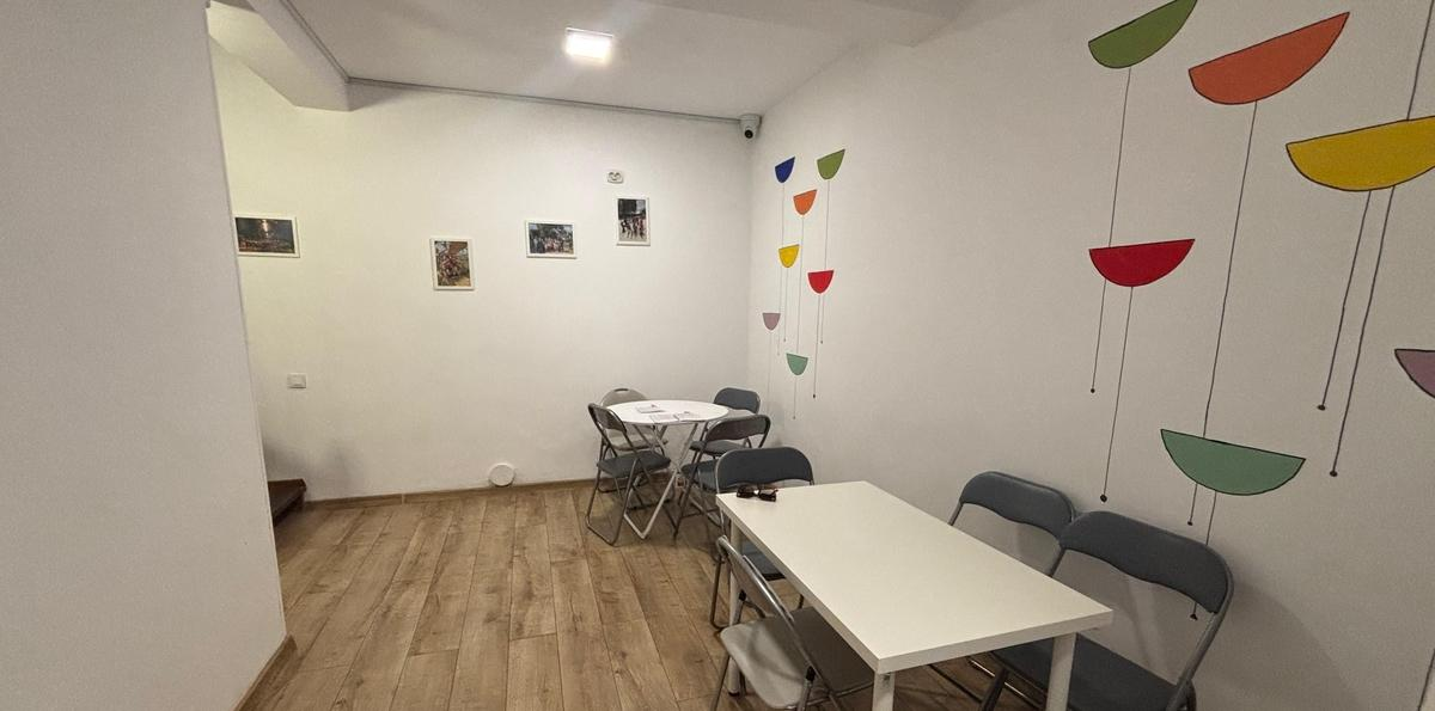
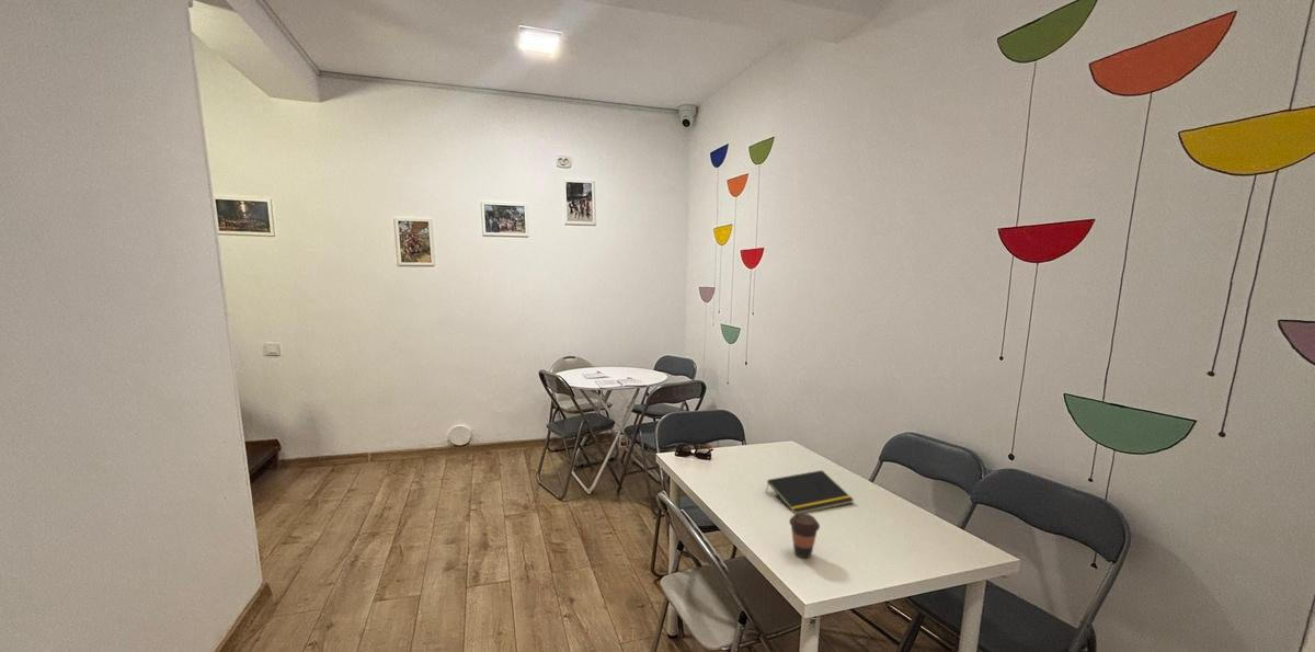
+ notepad [765,469,855,514]
+ coffee cup [788,513,821,559]
